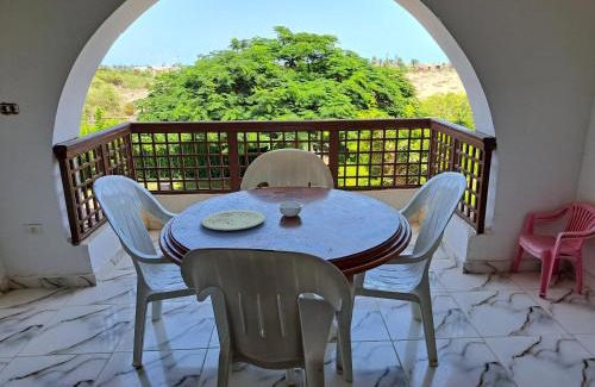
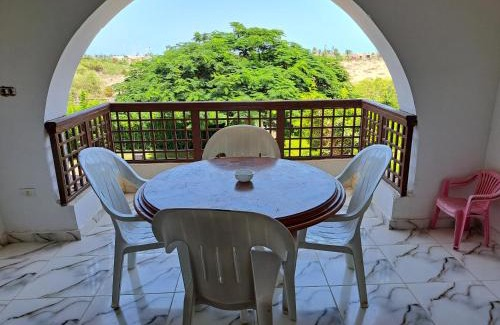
- plate [200,208,267,231]
